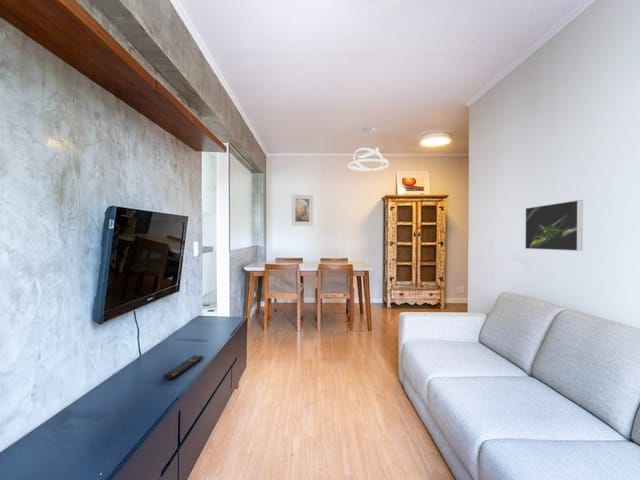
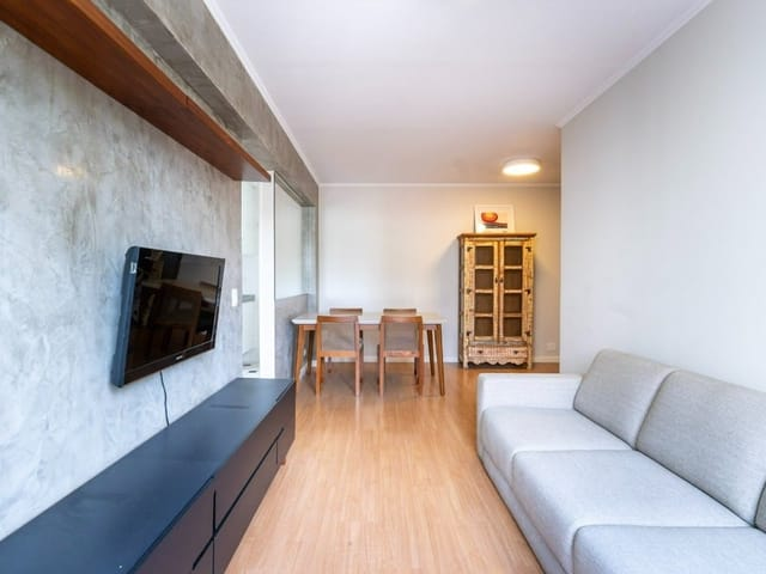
- pendant light [347,126,390,172]
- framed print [291,194,314,227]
- remote control [162,354,204,380]
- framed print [524,199,584,252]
